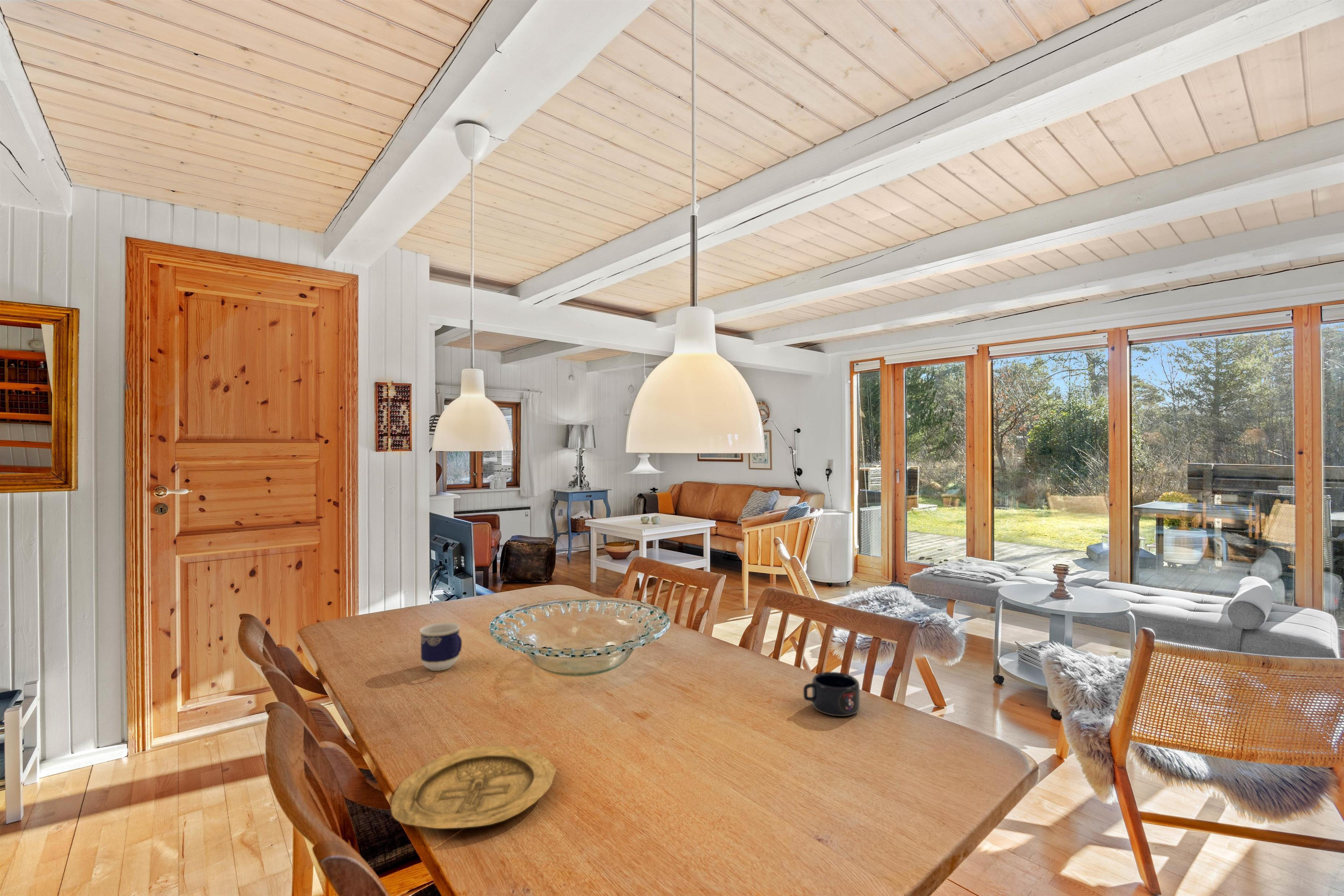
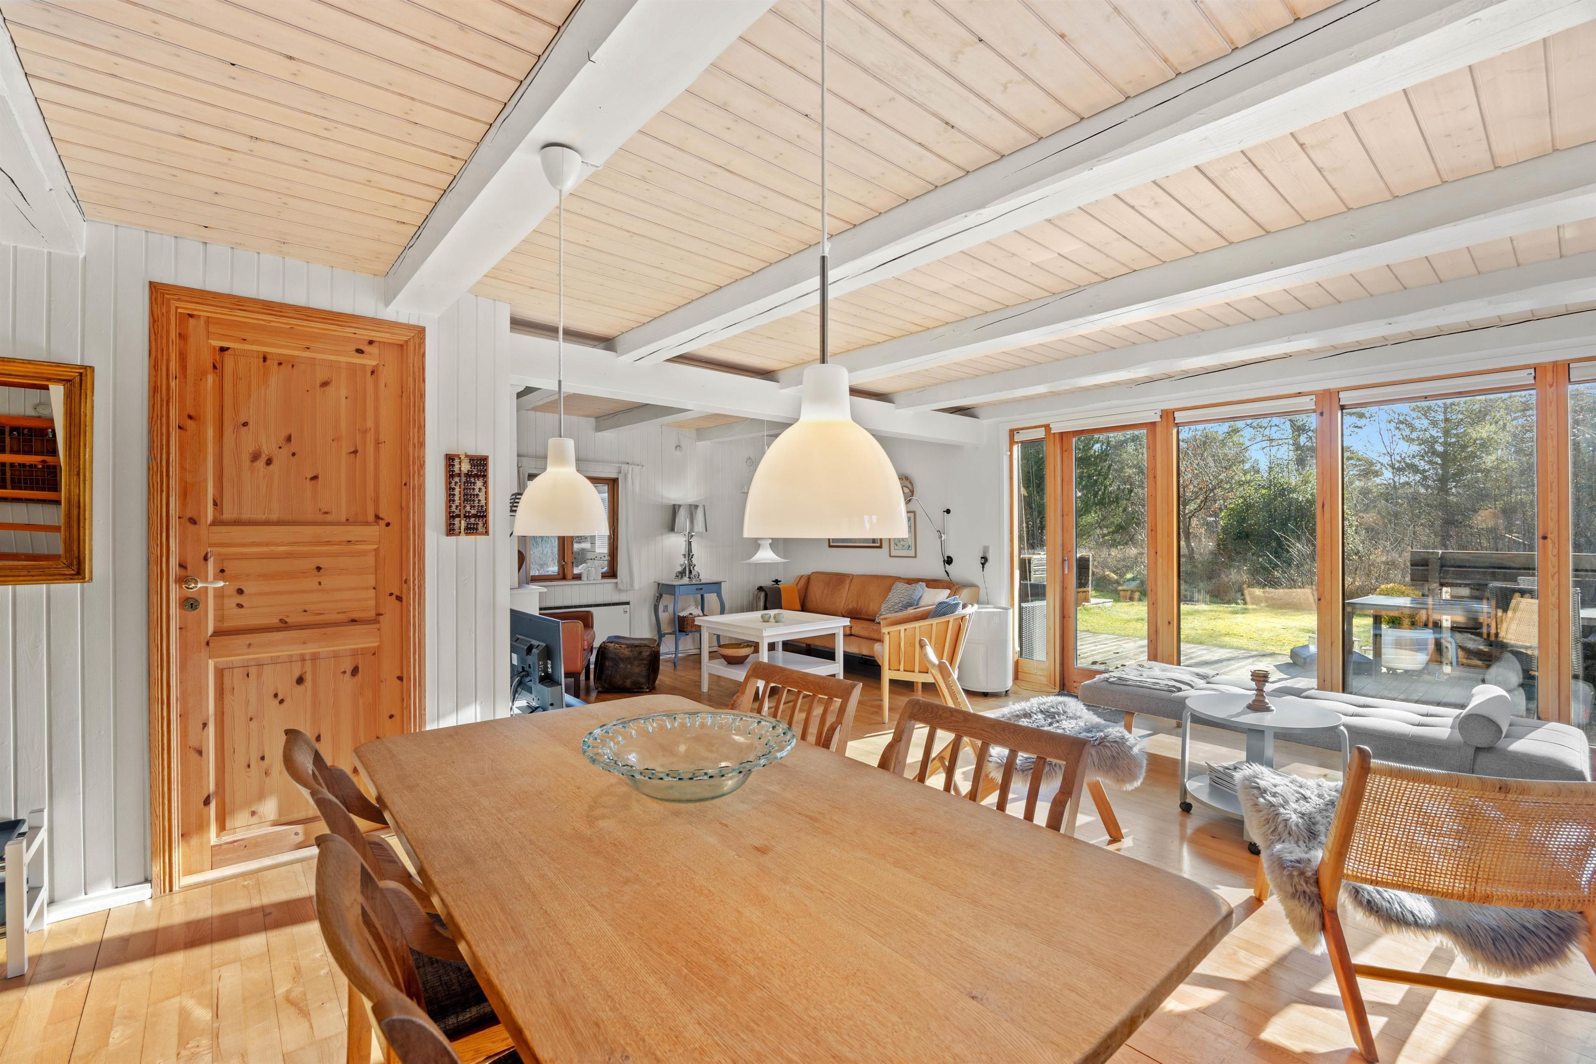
- plate [391,745,556,829]
- mug [803,672,860,717]
- cup [419,622,462,671]
